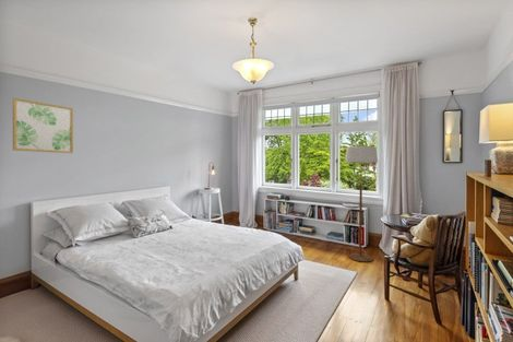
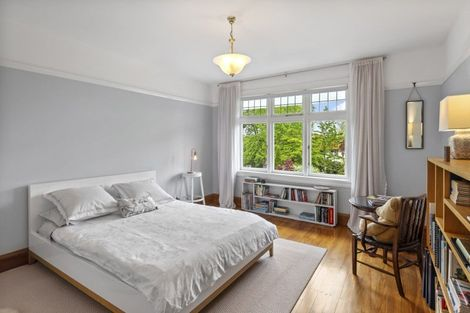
- wall art [12,97,74,154]
- floor lamp [344,141,379,263]
